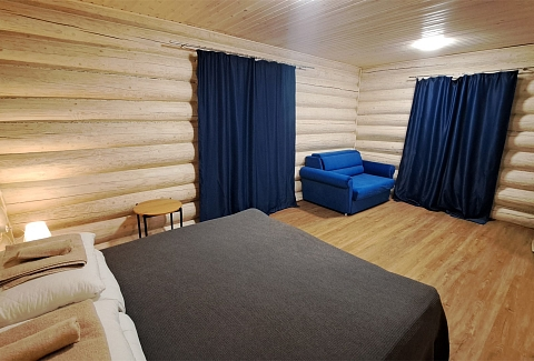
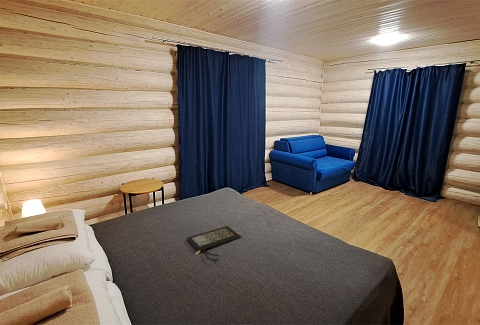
+ clutch bag [186,225,243,262]
